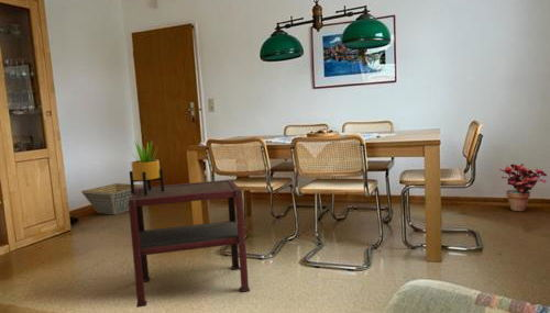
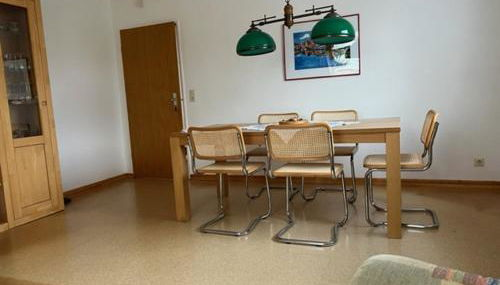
- potted plant [128,138,165,195]
- potted plant [498,163,548,212]
- side table [129,178,251,309]
- basket [80,182,143,215]
